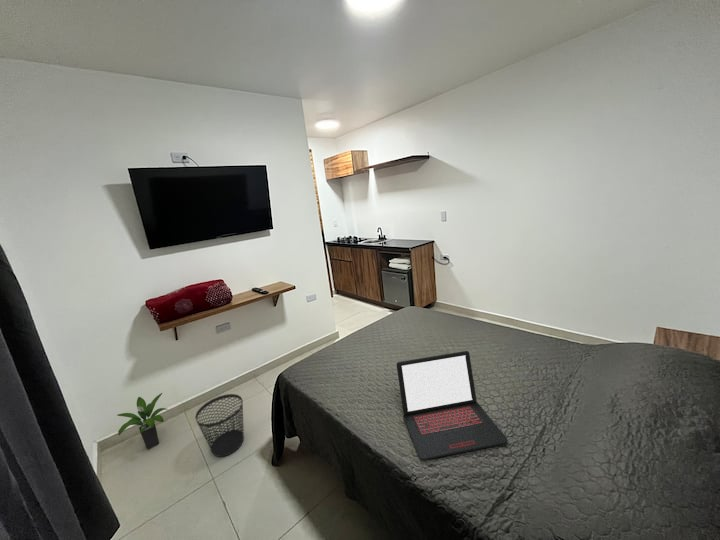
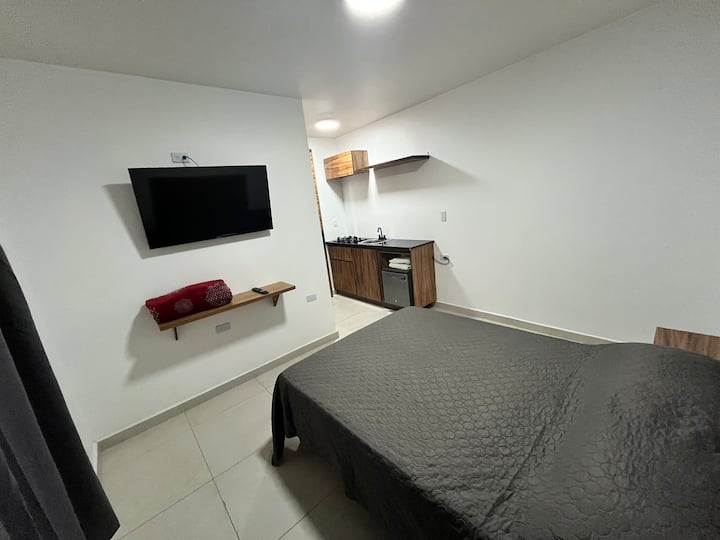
- wastebasket [194,393,245,458]
- potted plant [116,392,169,451]
- laptop [396,350,509,461]
